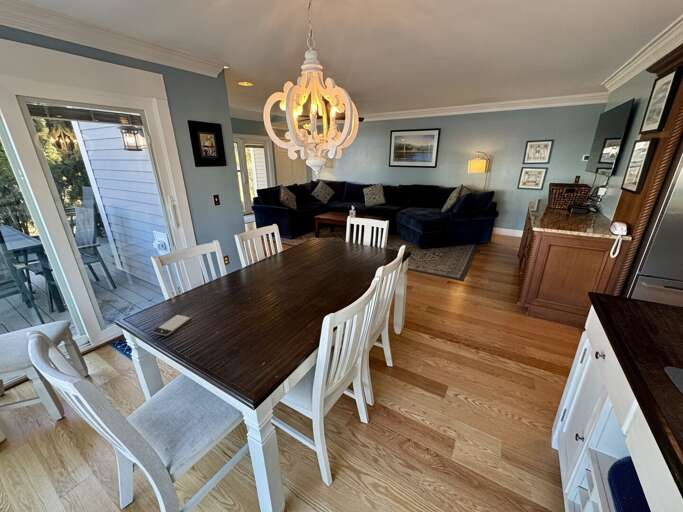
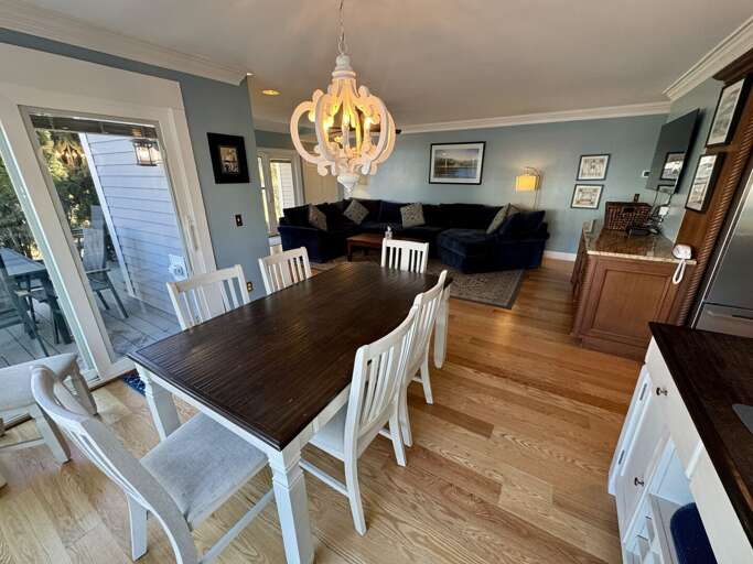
- smartphone [152,313,193,337]
